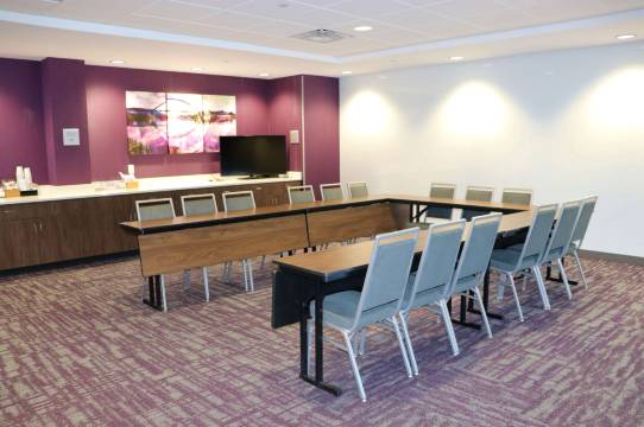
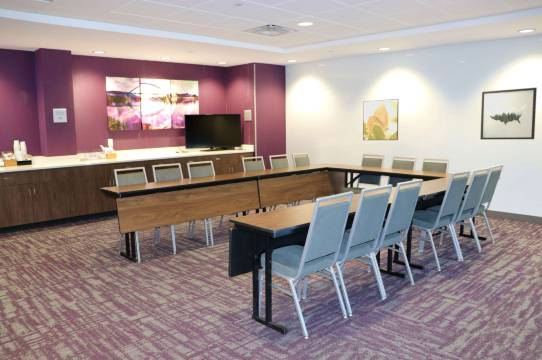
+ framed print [362,98,400,141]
+ wall art [479,87,538,141]
